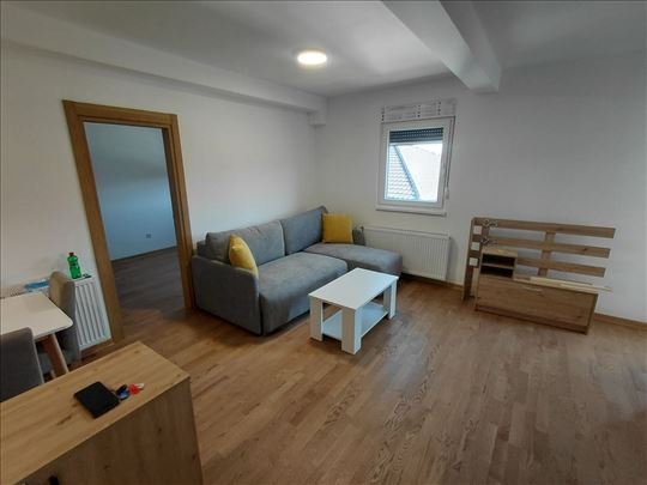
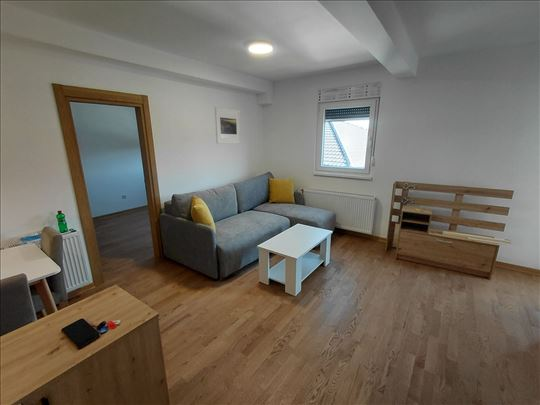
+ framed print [214,106,242,144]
